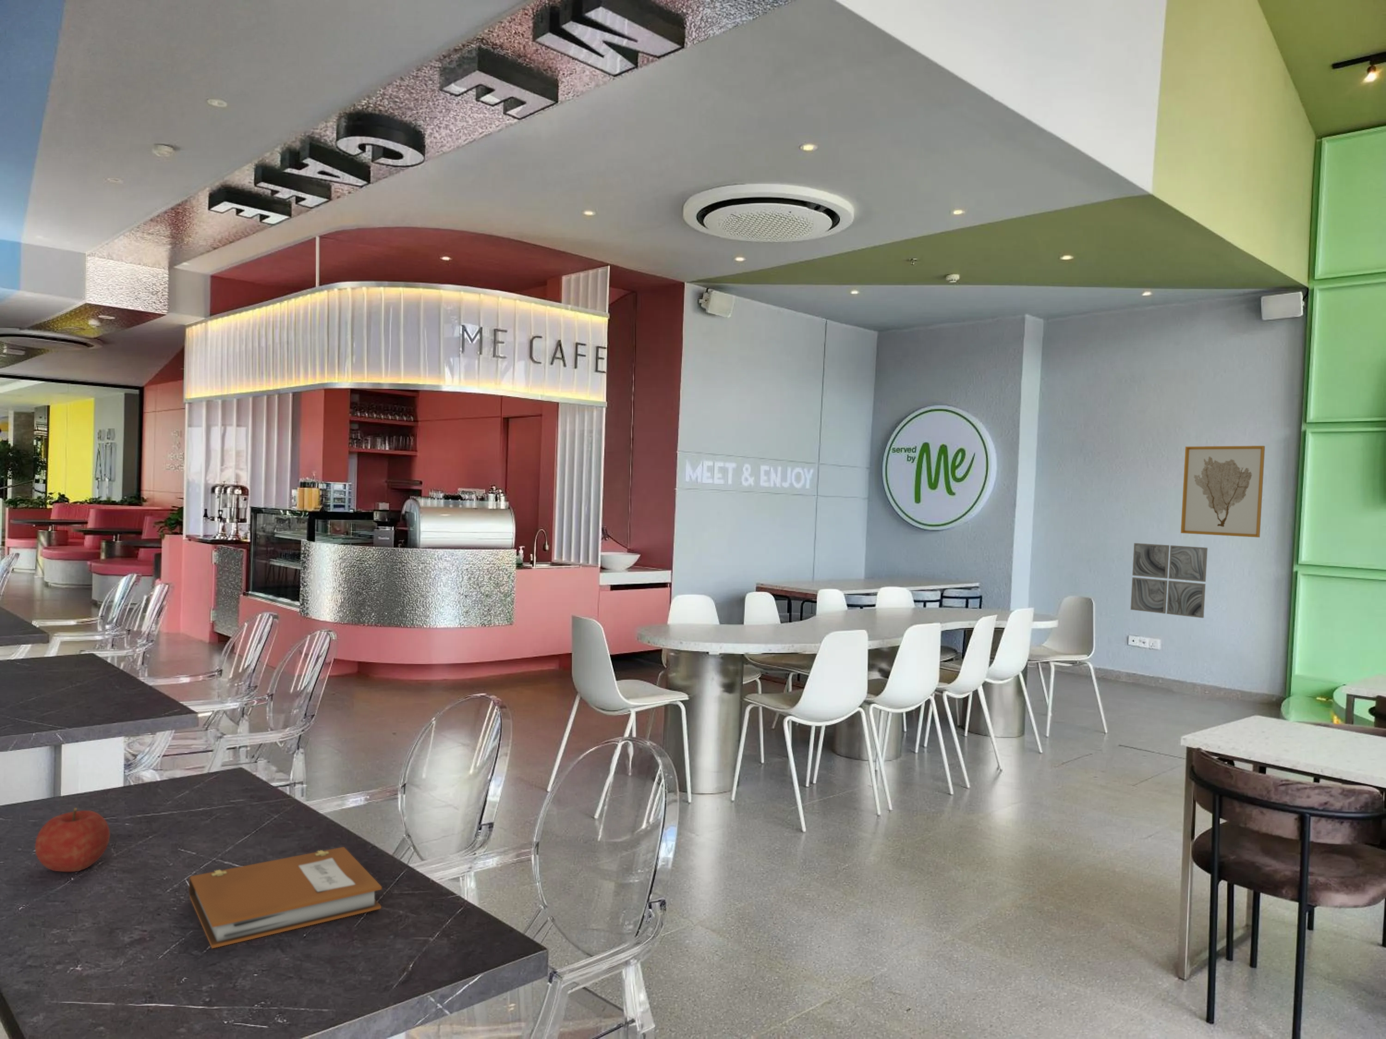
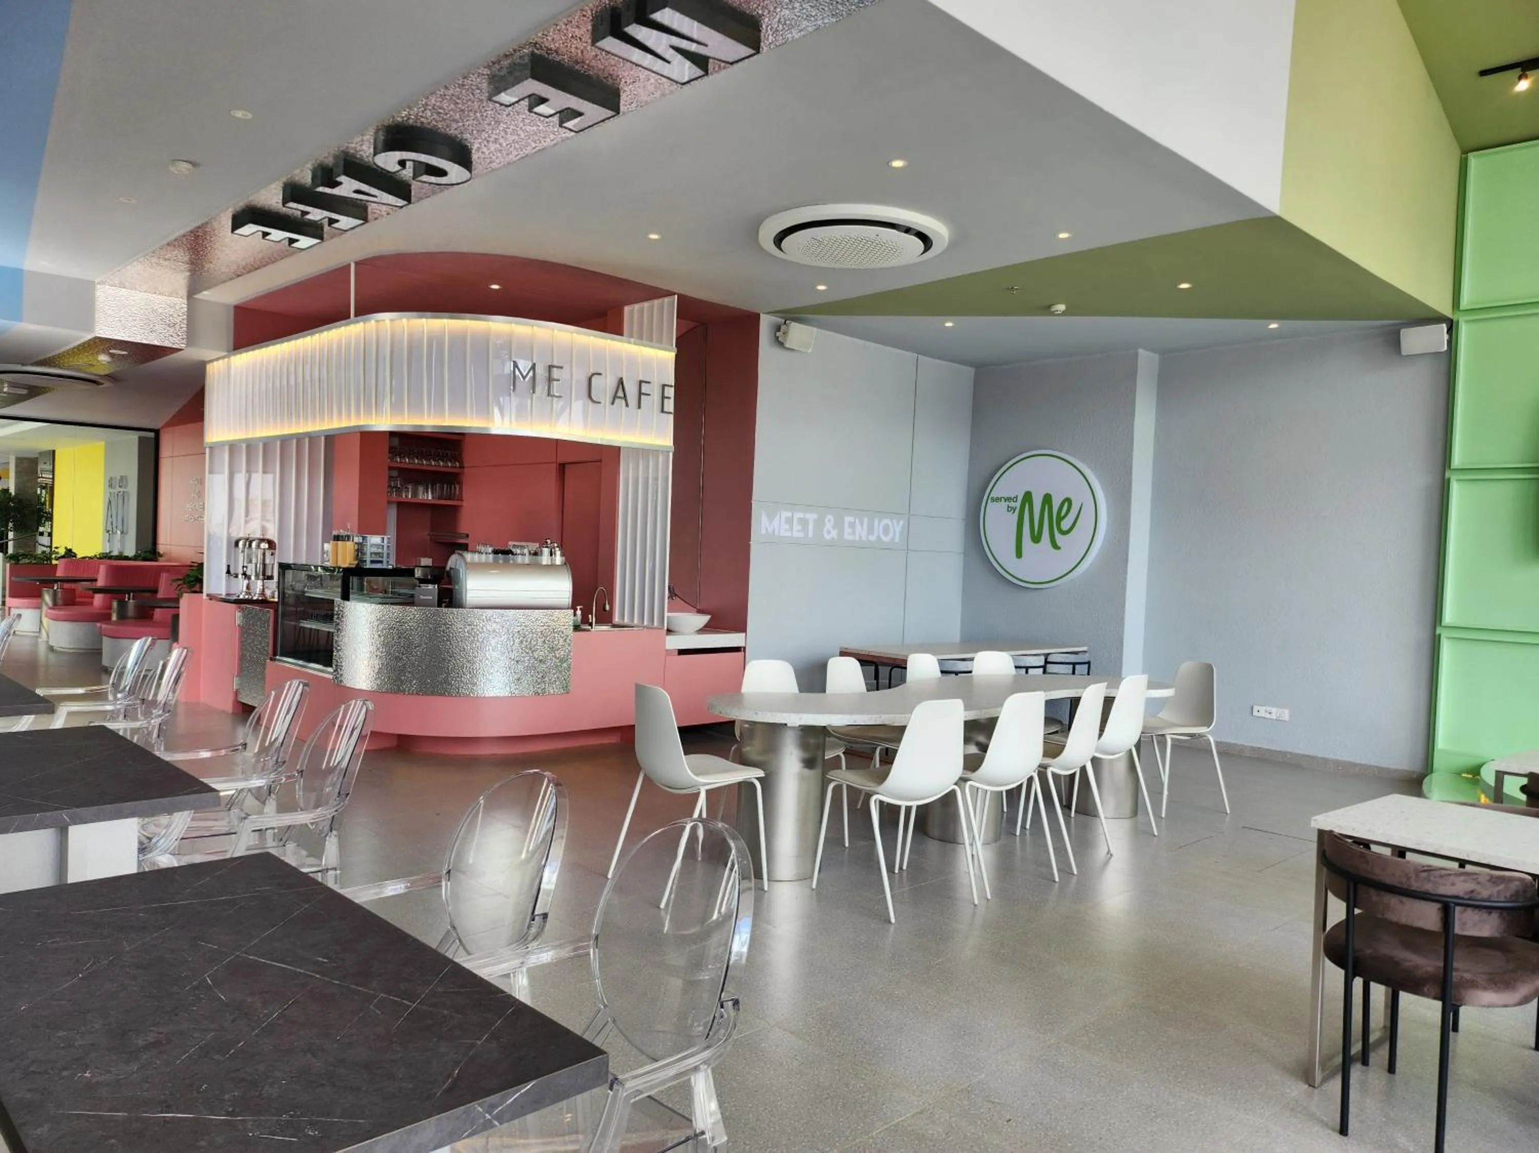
- wall art [1130,542,1208,619]
- notebook [189,847,382,948]
- fruit [35,808,110,872]
- wall art [1181,445,1266,538]
